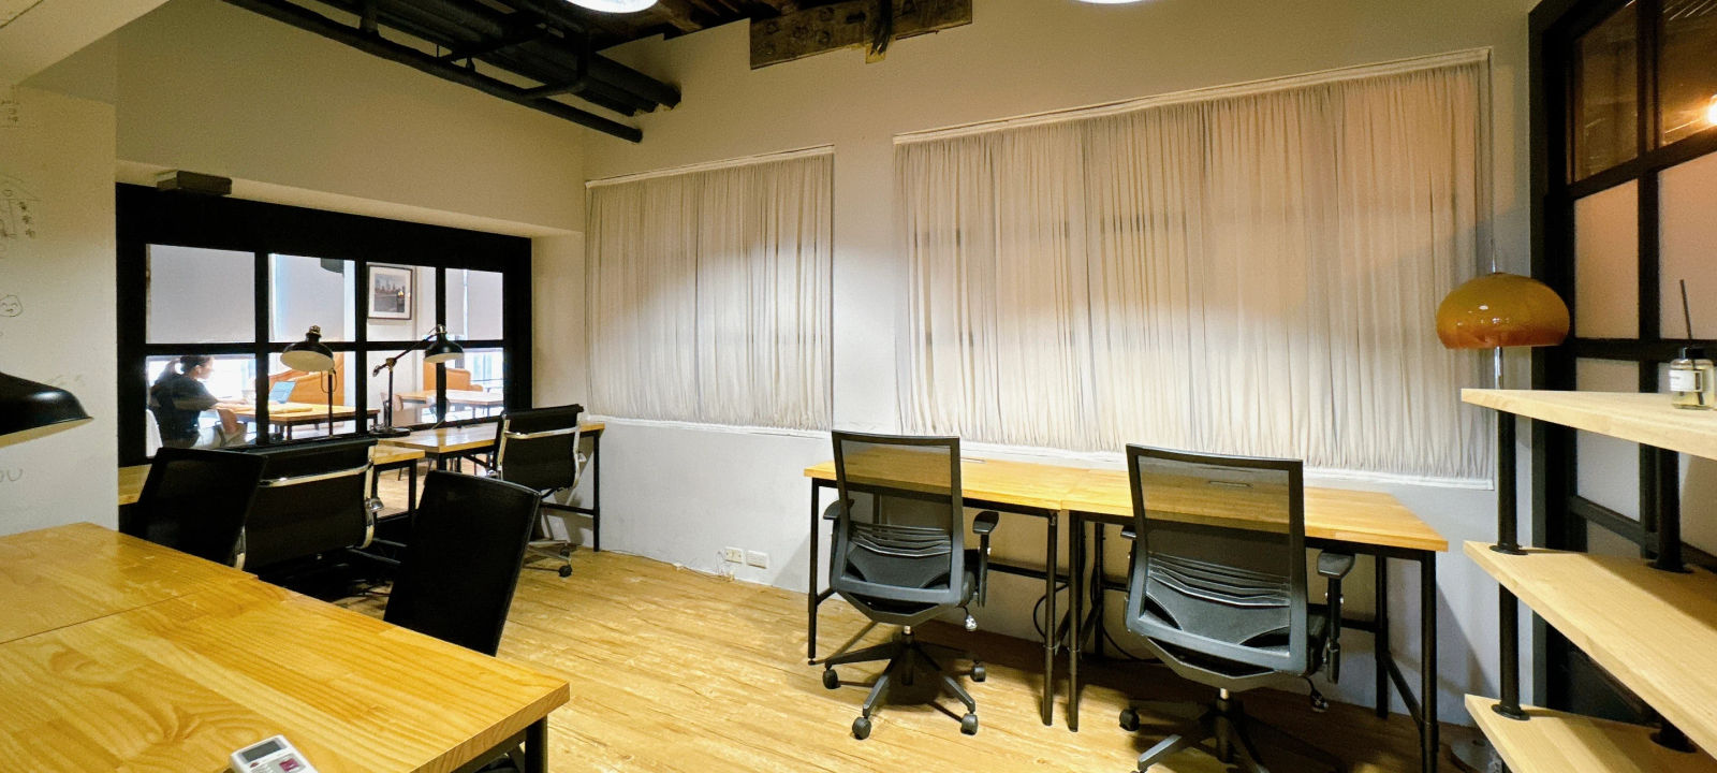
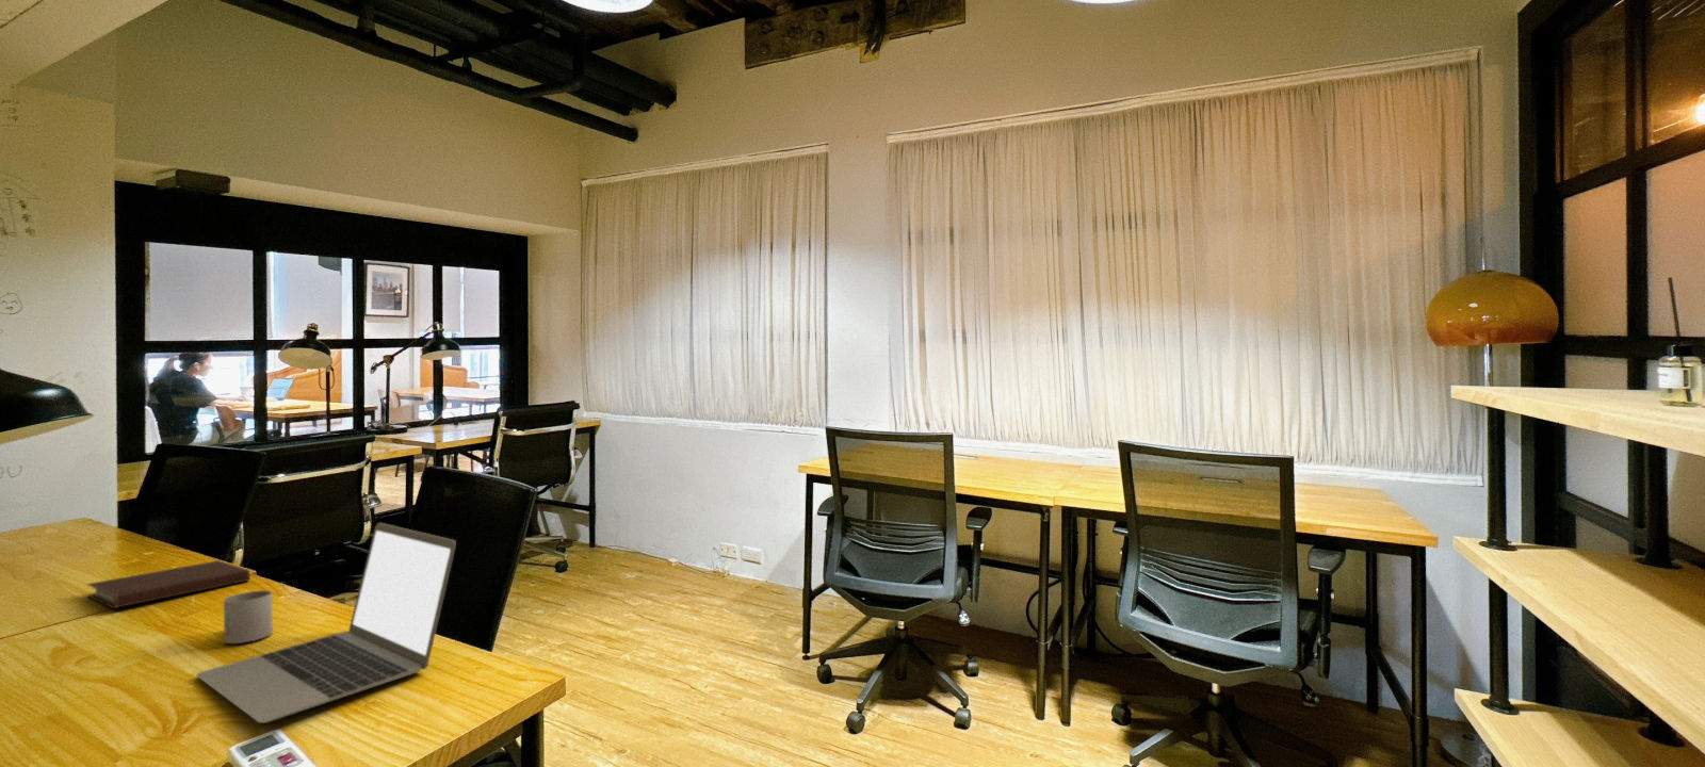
+ laptop [195,521,457,725]
+ mug [223,589,274,644]
+ notebook [85,559,251,609]
